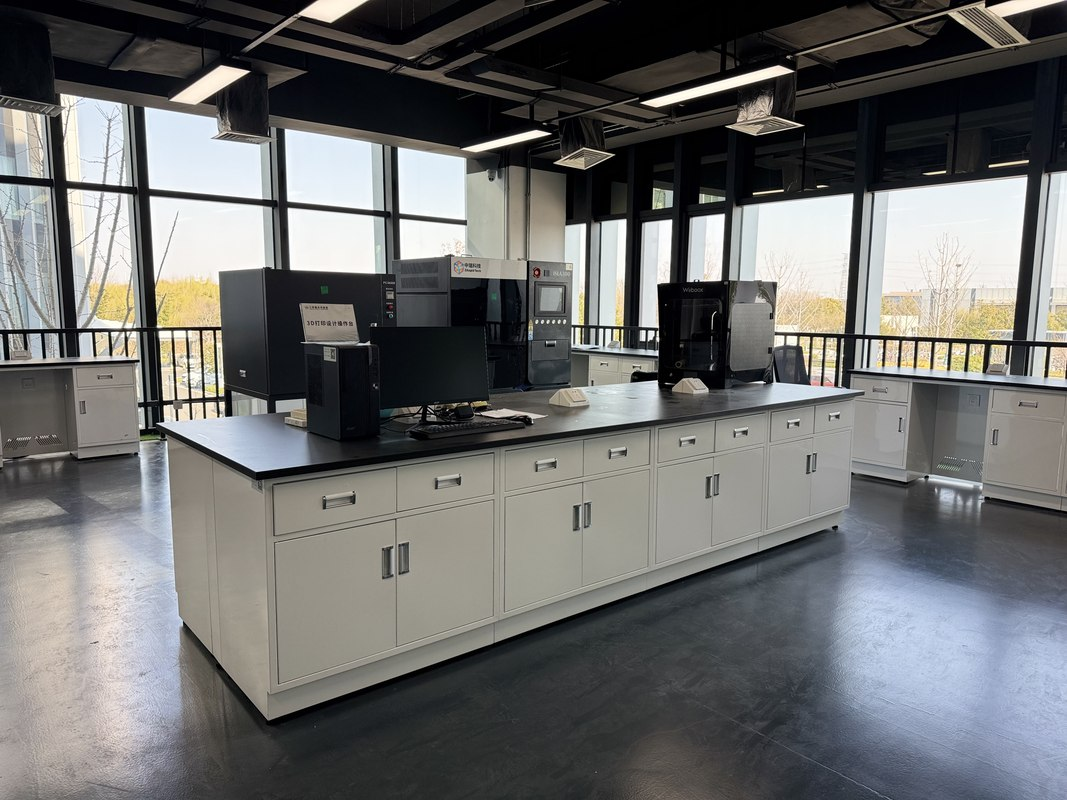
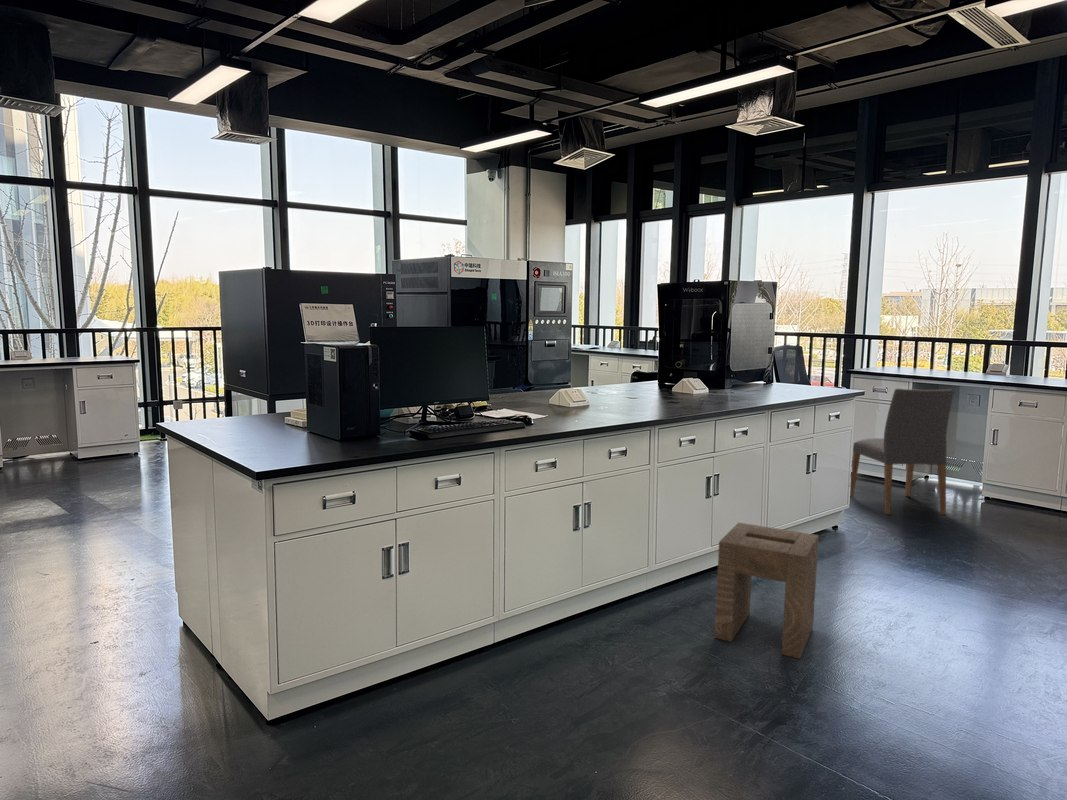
+ chair [850,388,955,516]
+ stool [714,522,820,660]
